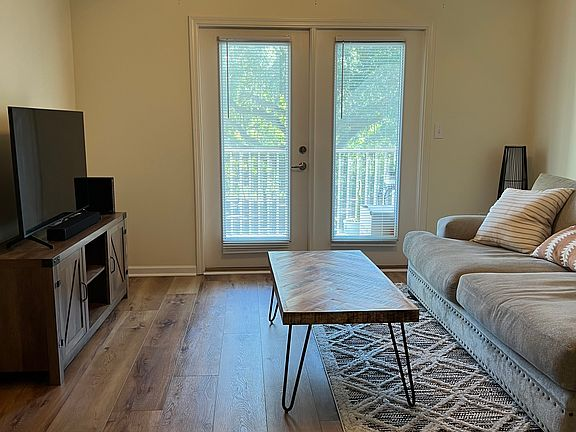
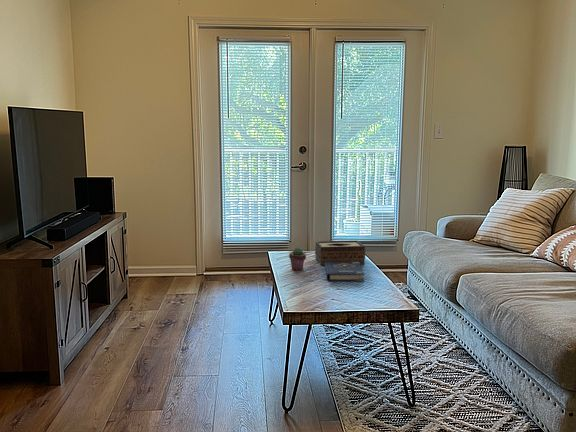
+ book [324,262,365,282]
+ tissue box [314,240,366,266]
+ potted succulent [288,246,307,271]
